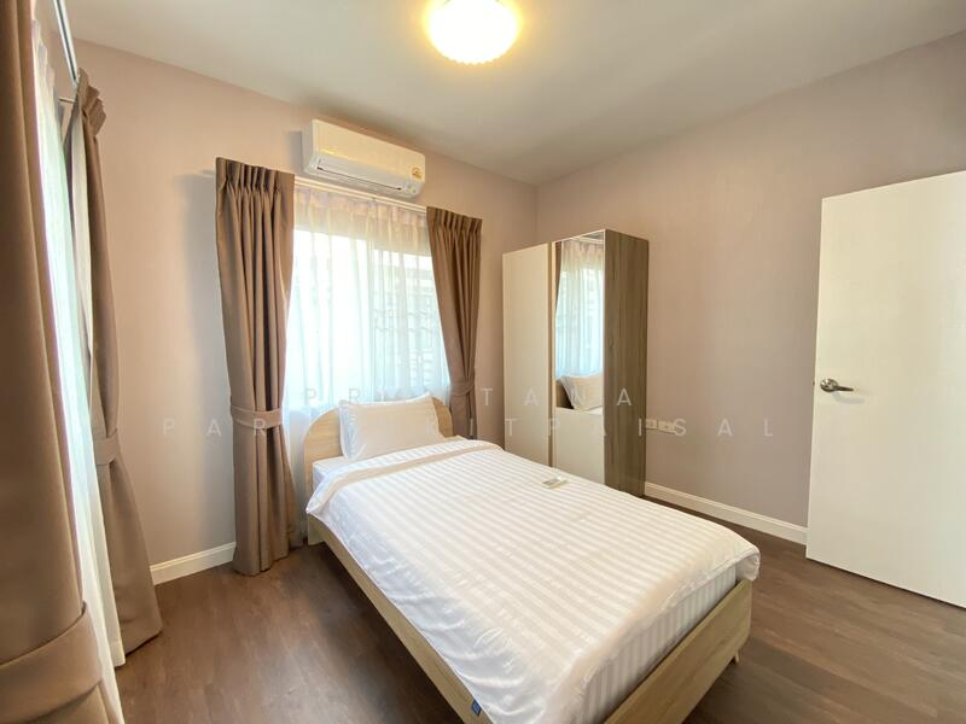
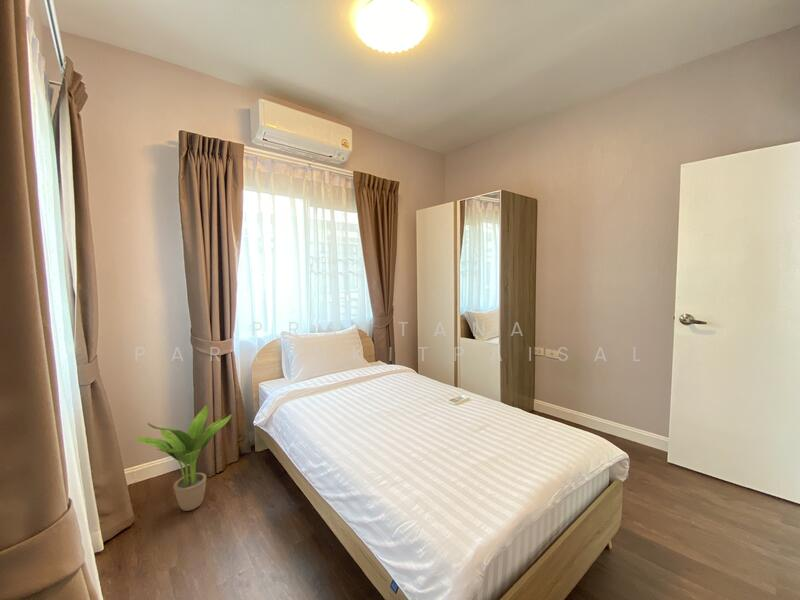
+ potted plant [134,405,233,512]
